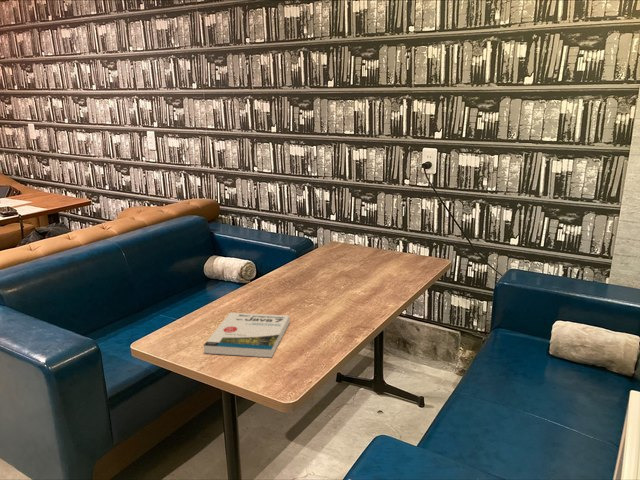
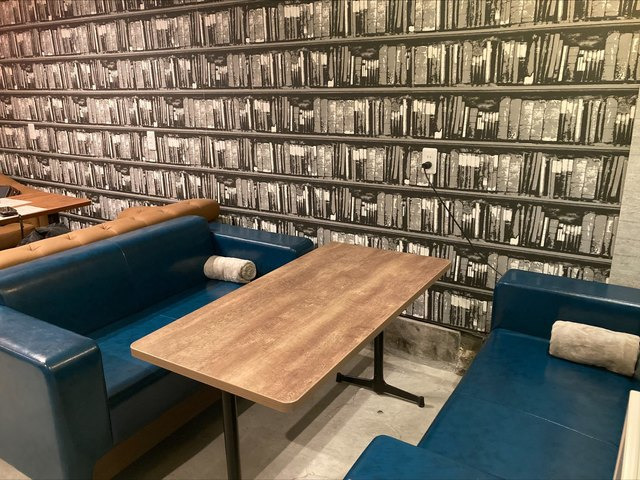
- book [203,312,291,359]
